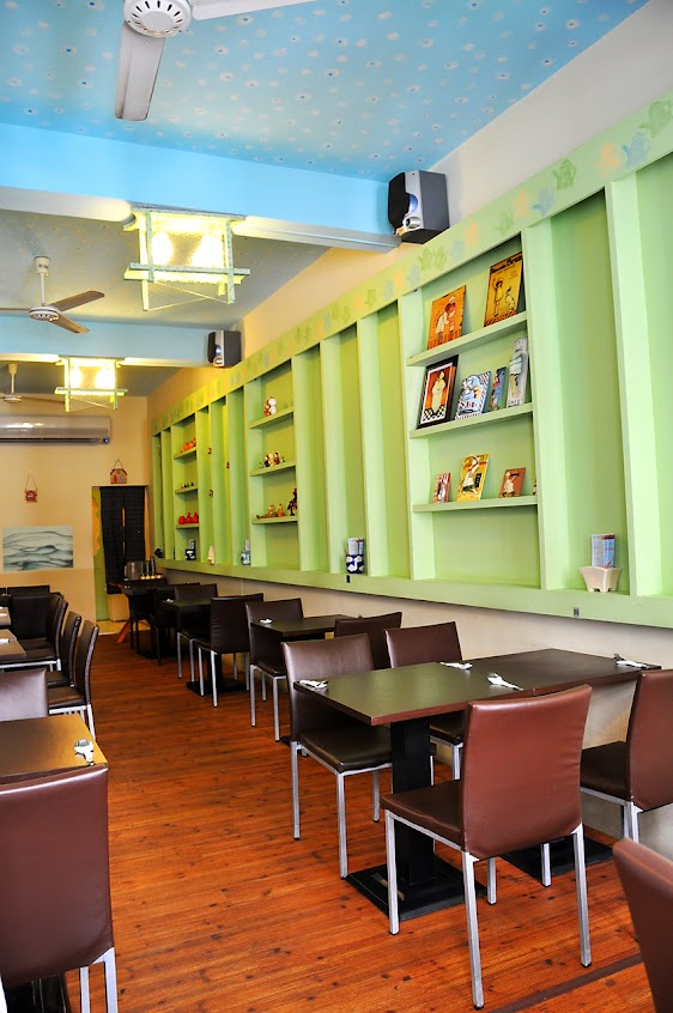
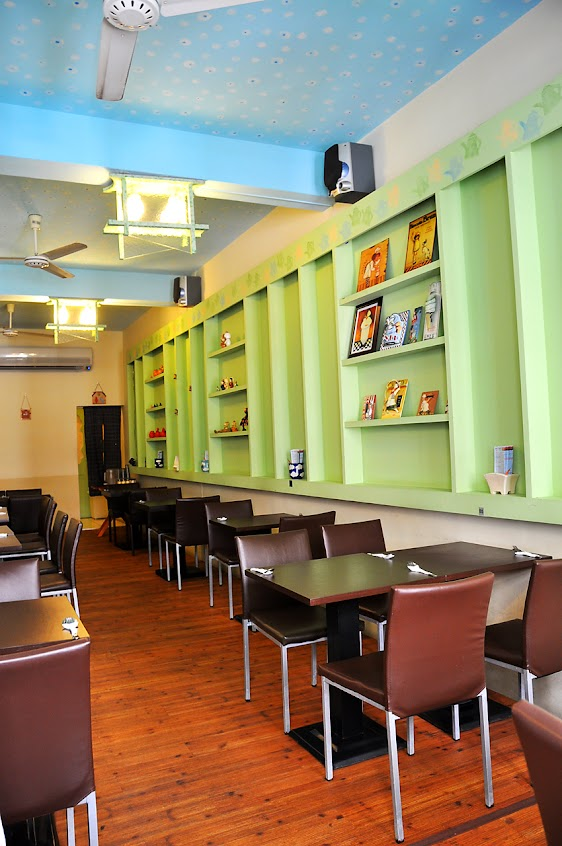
- wall art [1,524,74,572]
